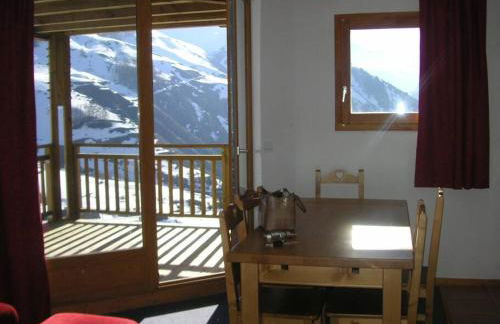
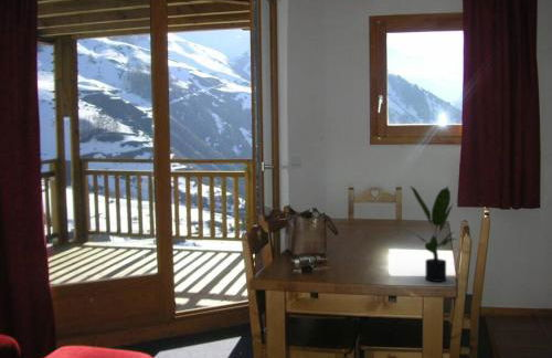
+ potted plant [403,185,459,283]
